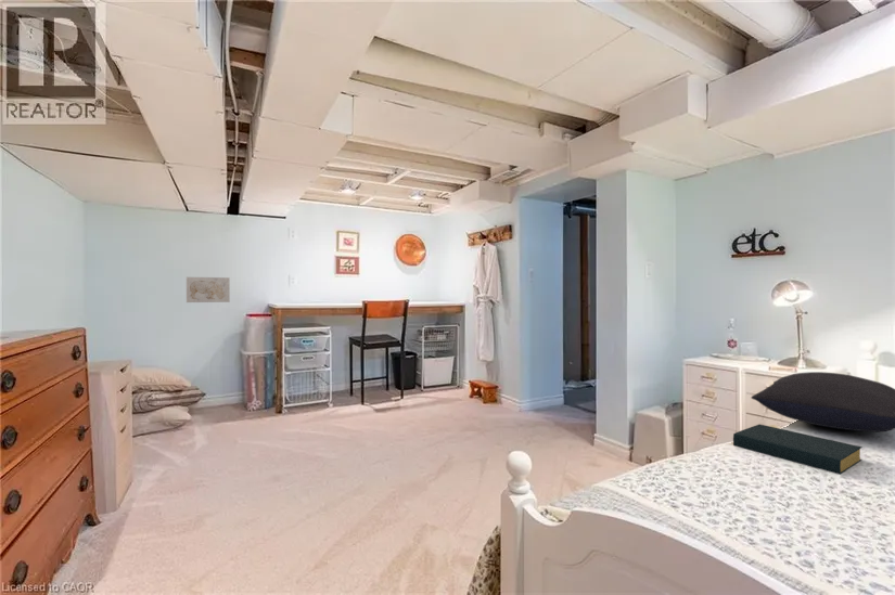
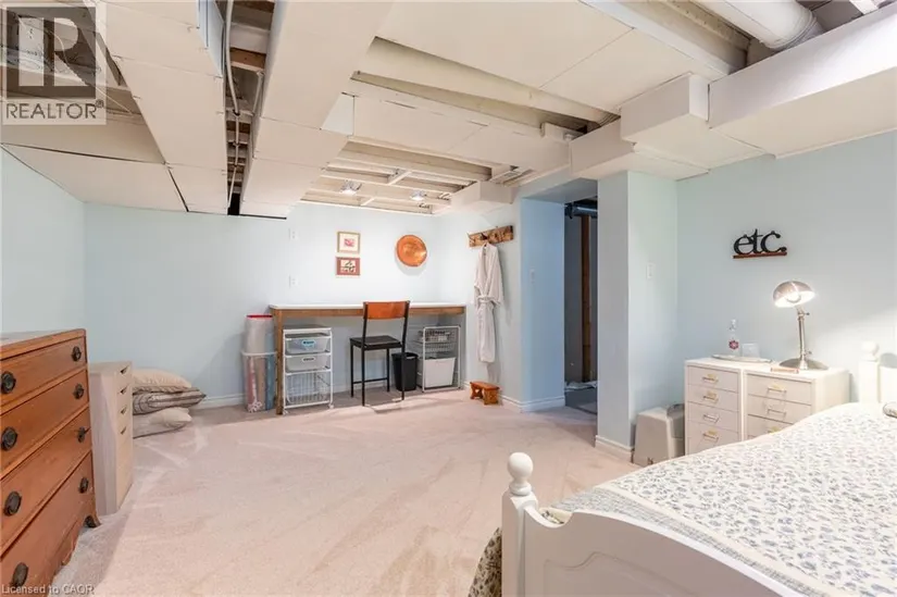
- wall art [186,276,231,303]
- pillow [751,371,895,432]
- hardback book [732,423,864,476]
